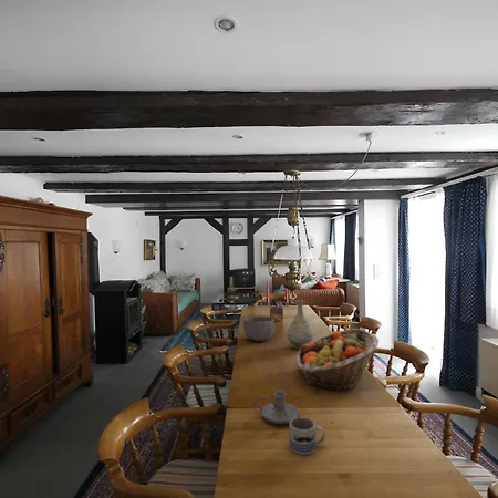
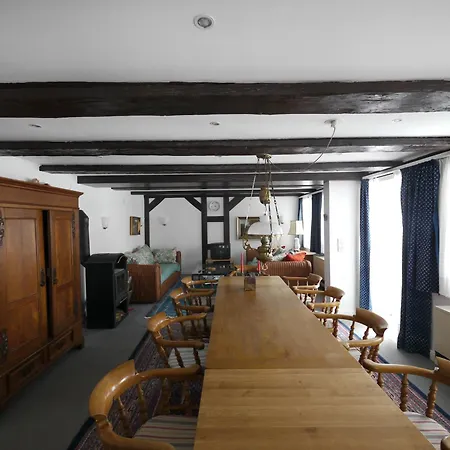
- candle holder [252,390,300,425]
- bowl [242,315,276,342]
- fruit basket [295,328,380,393]
- mug [288,416,326,456]
- vase [287,300,314,351]
